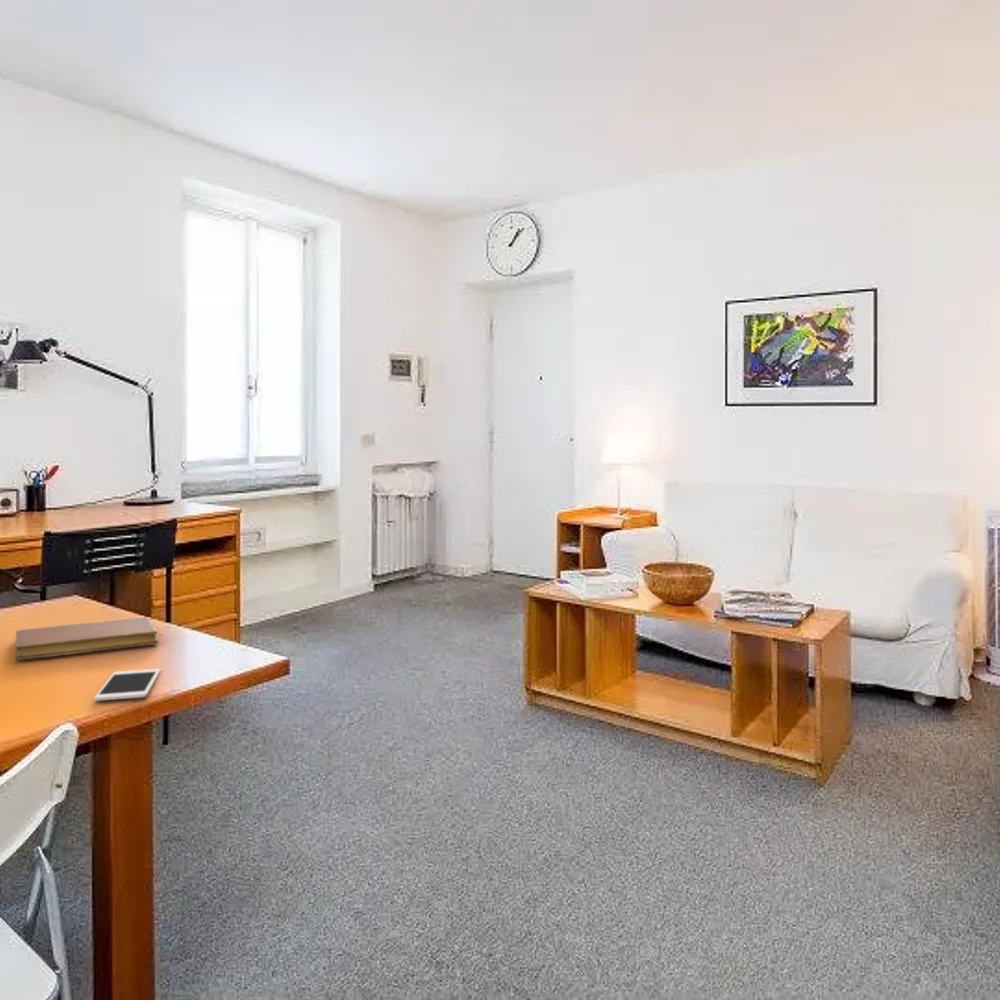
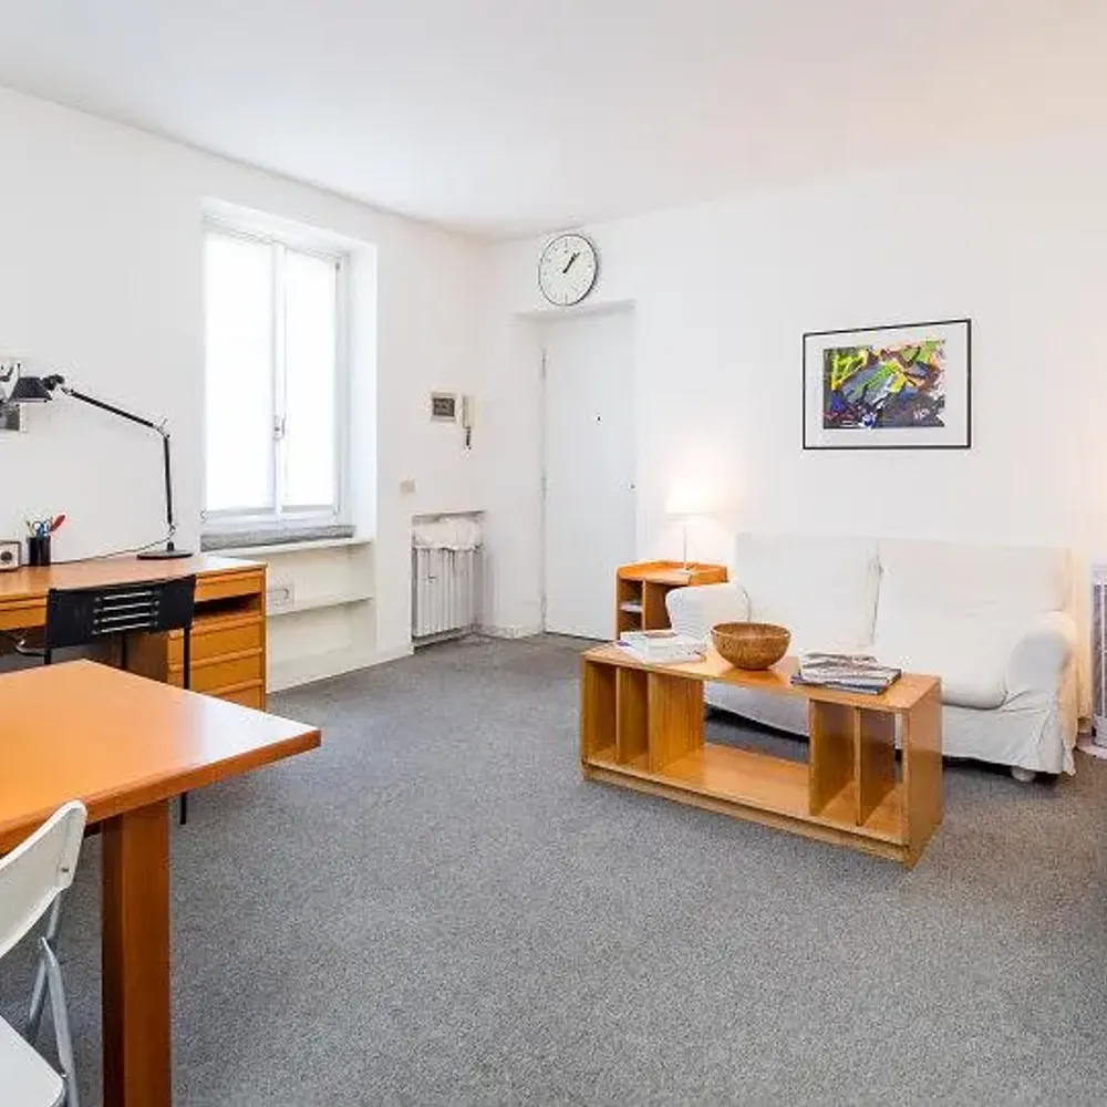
- notebook [14,616,160,661]
- cell phone [93,668,162,702]
